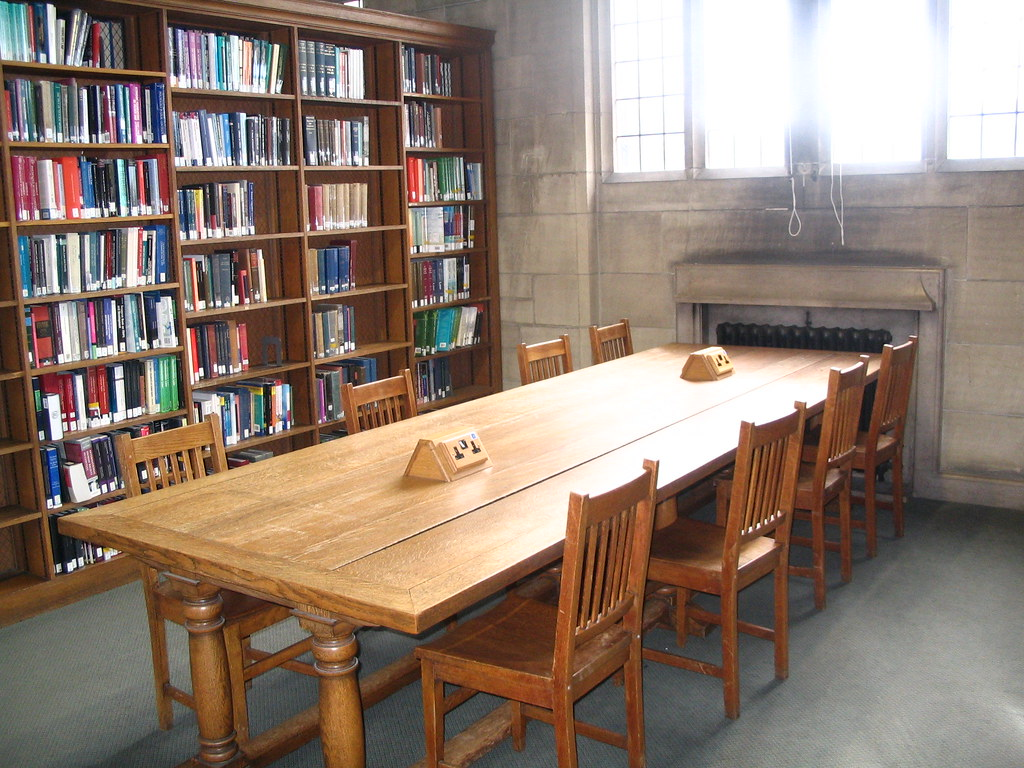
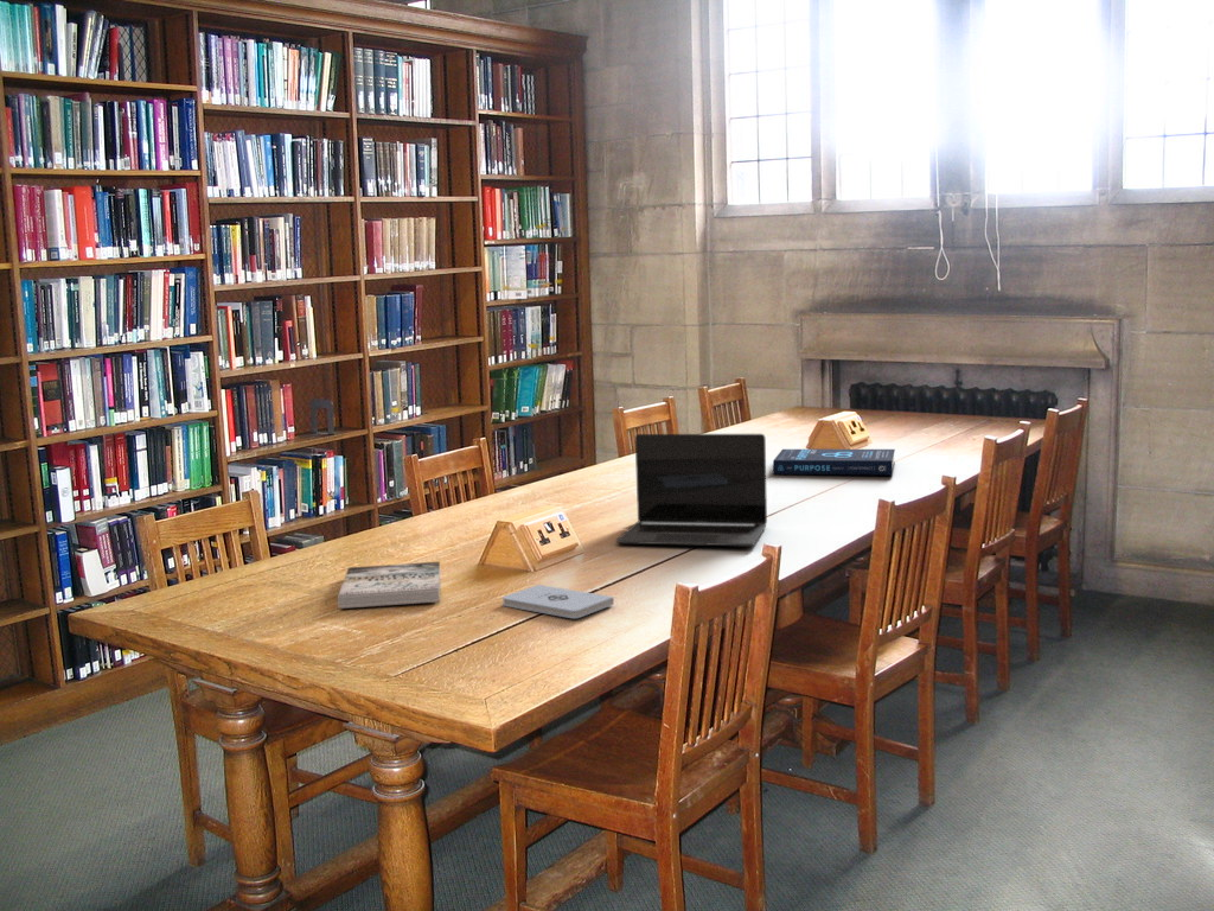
+ notepad [501,584,615,619]
+ book [772,448,896,476]
+ book [337,561,441,610]
+ laptop [615,433,768,547]
